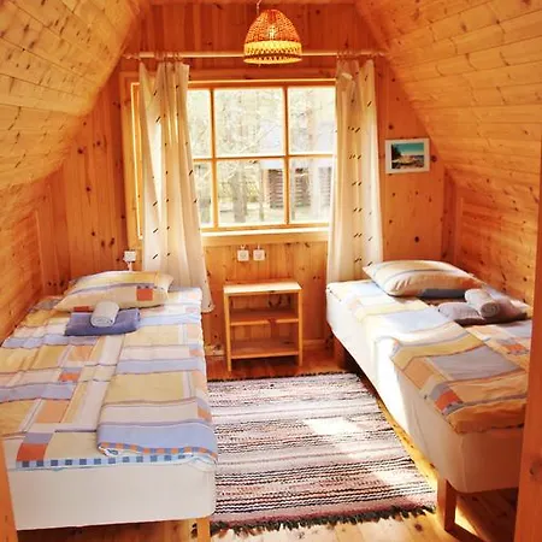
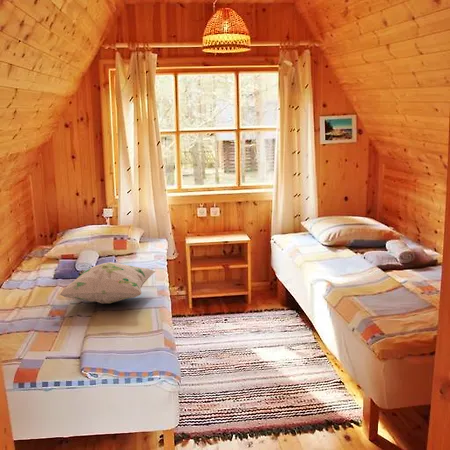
+ decorative pillow [58,261,157,304]
